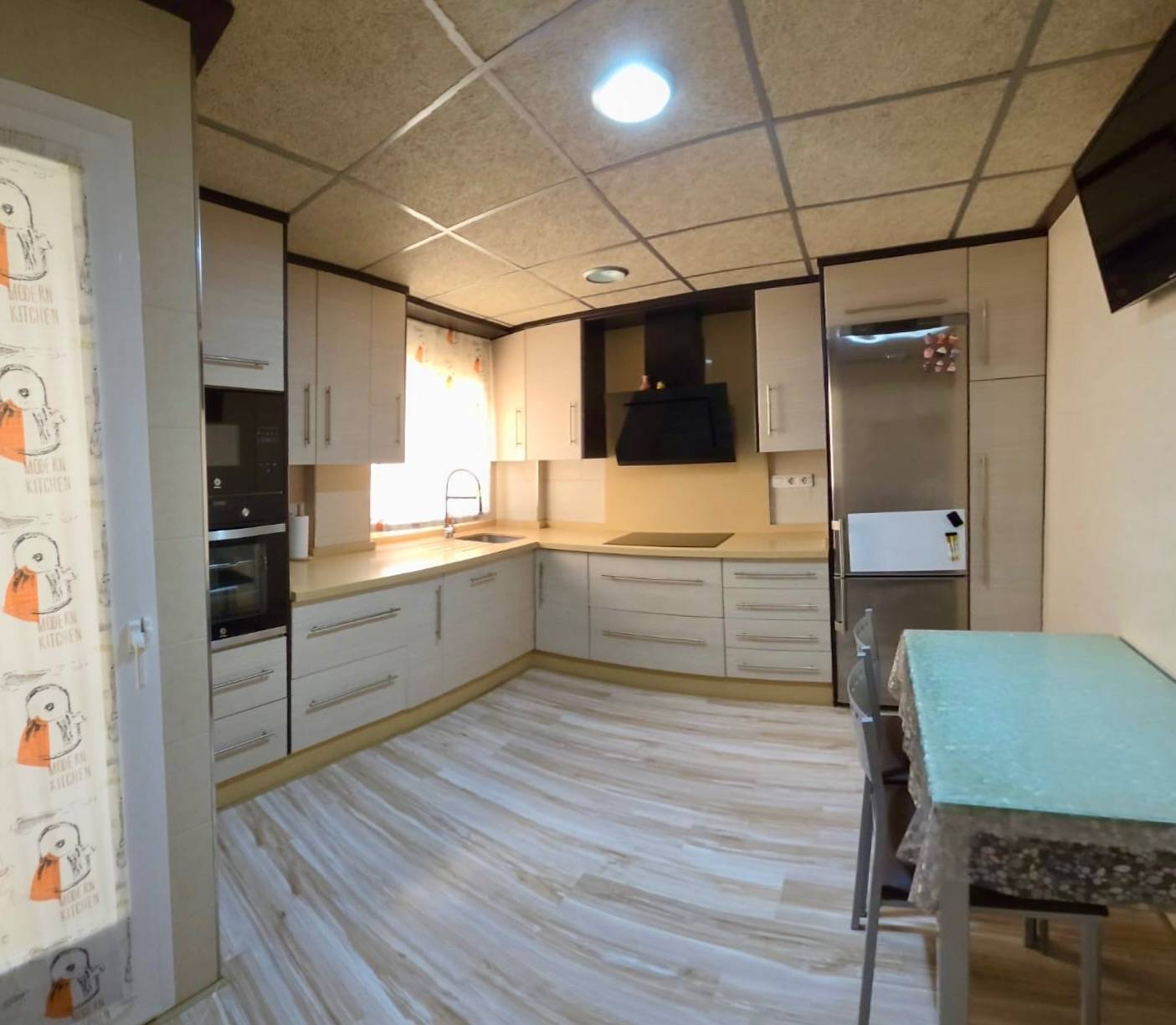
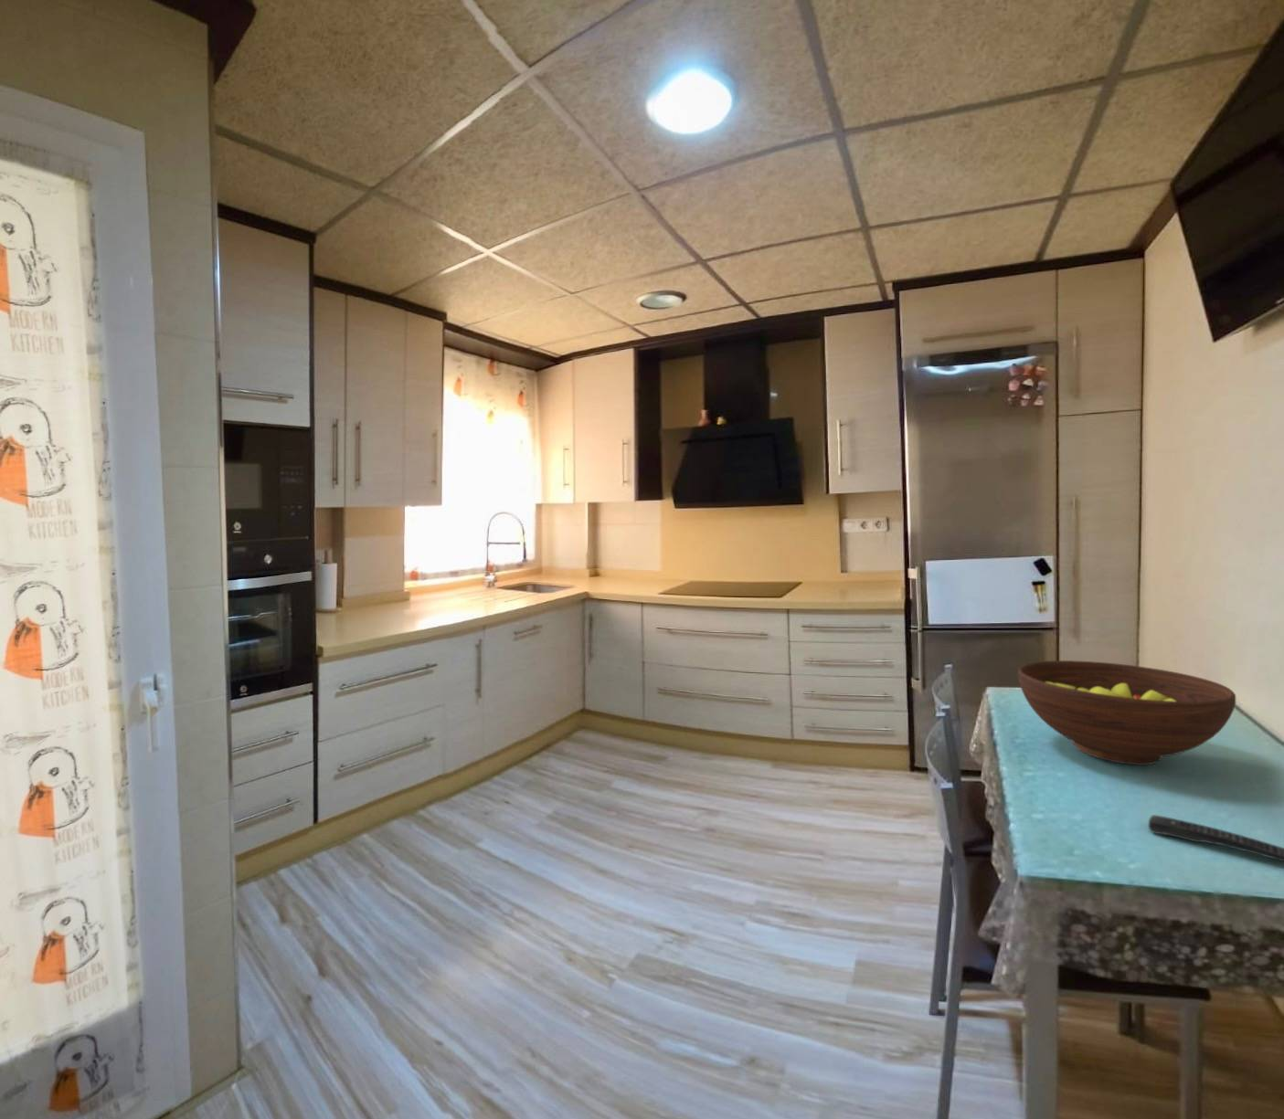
+ fruit bowl [1018,659,1236,765]
+ remote control [1148,814,1284,862]
